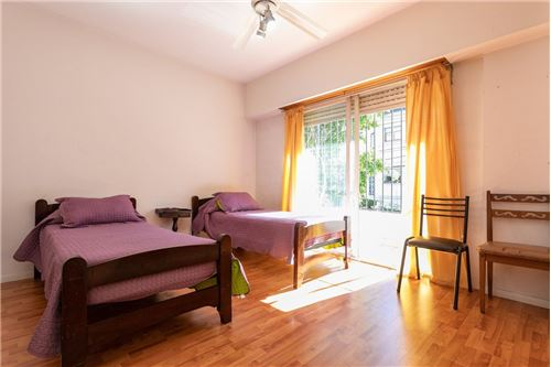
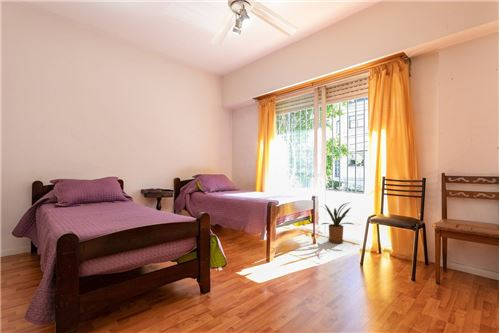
+ house plant [320,201,355,244]
